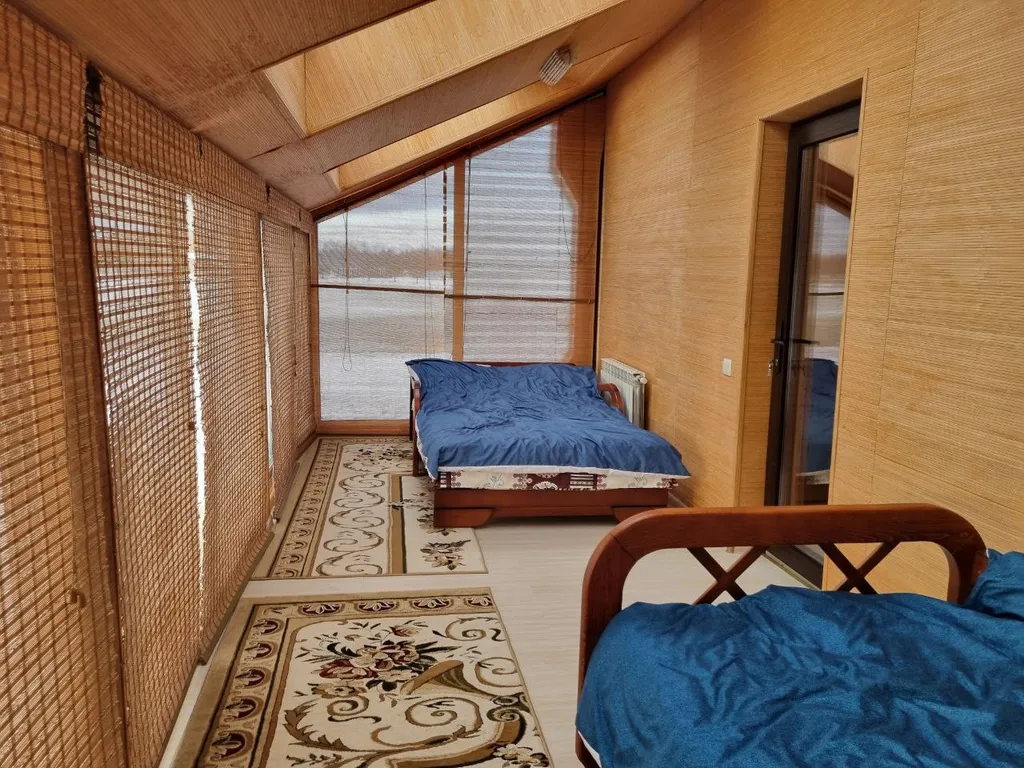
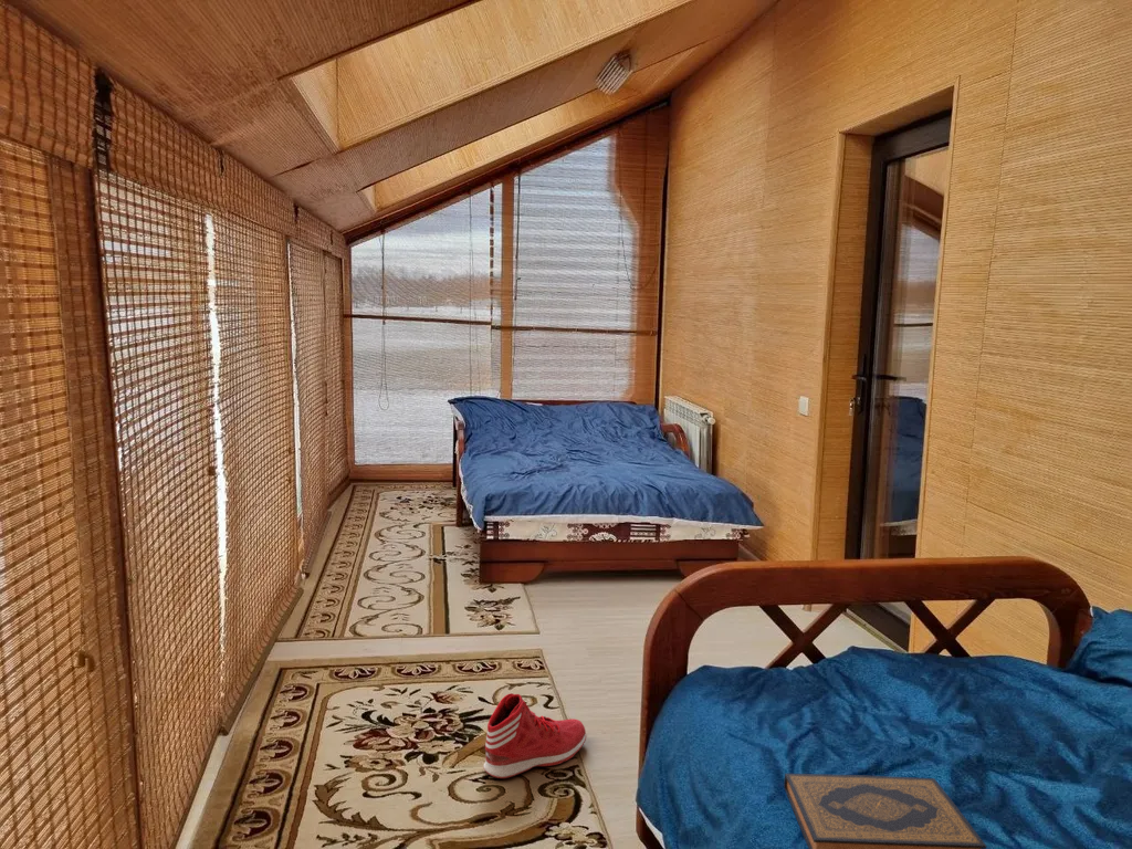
+ sneaker [483,692,587,779]
+ hardback book [783,773,987,849]
